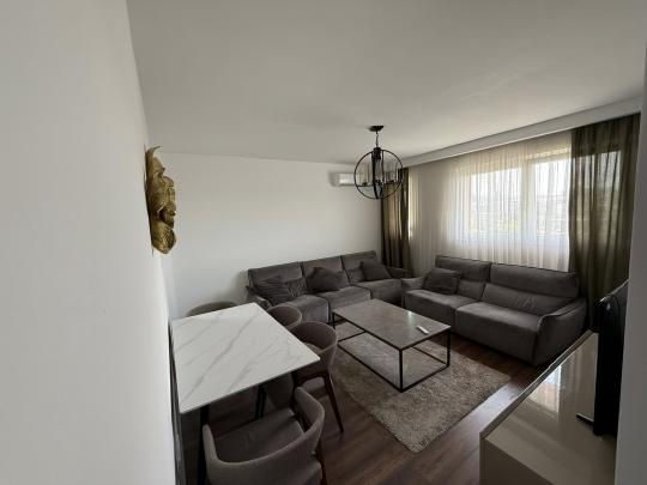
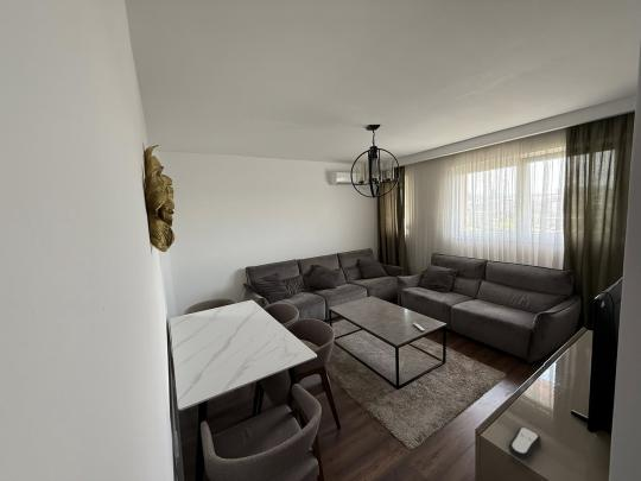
+ remote control [508,426,541,460]
